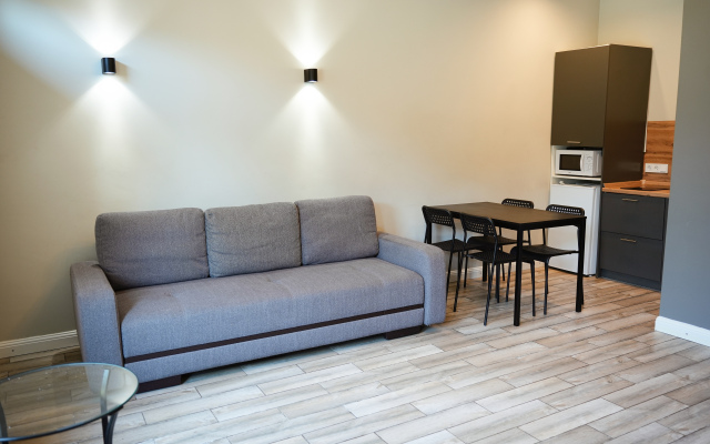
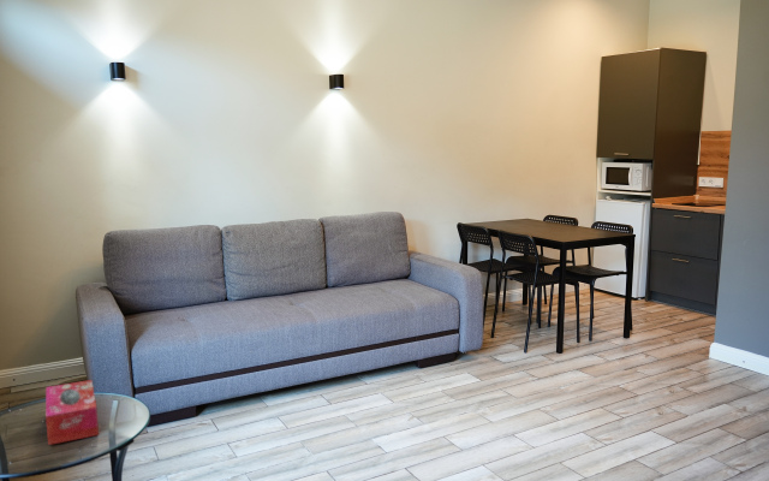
+ tissue box [44,379,100,446]
